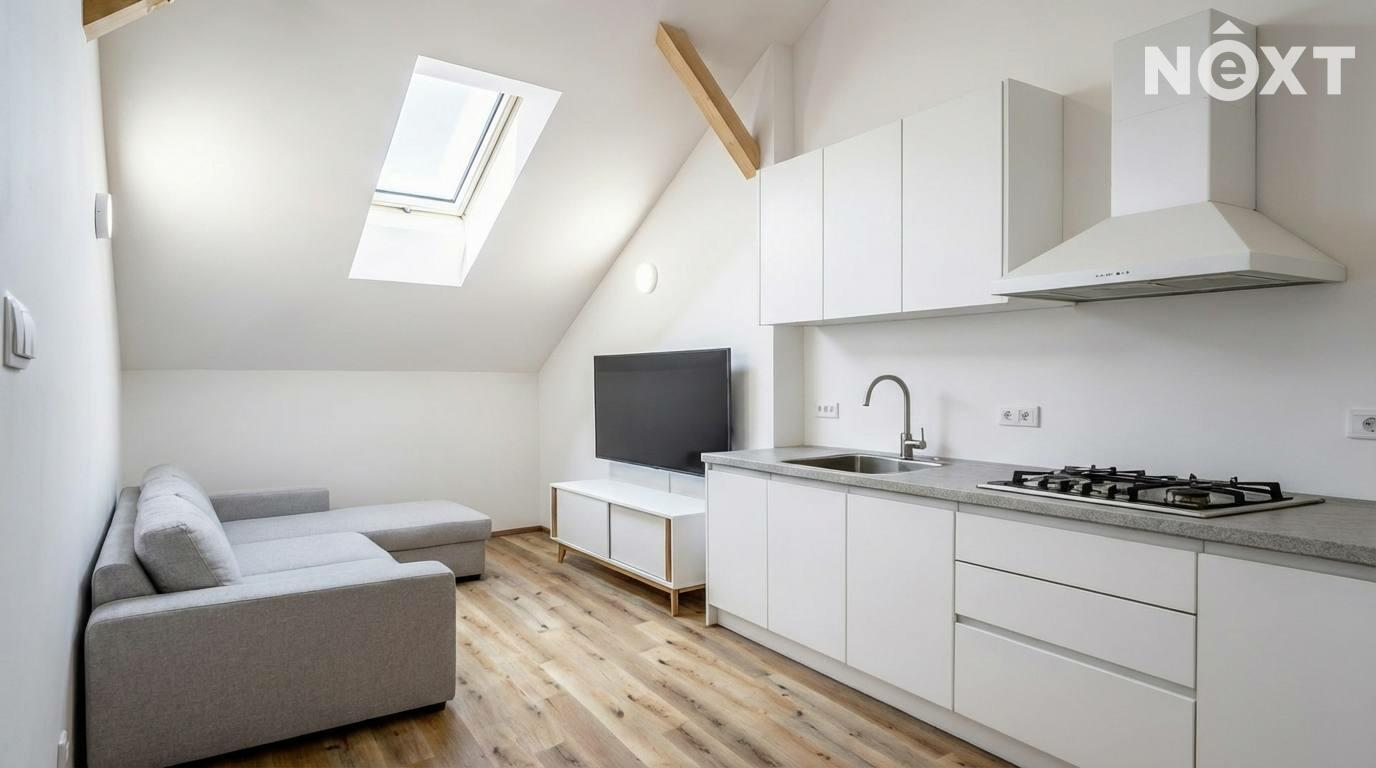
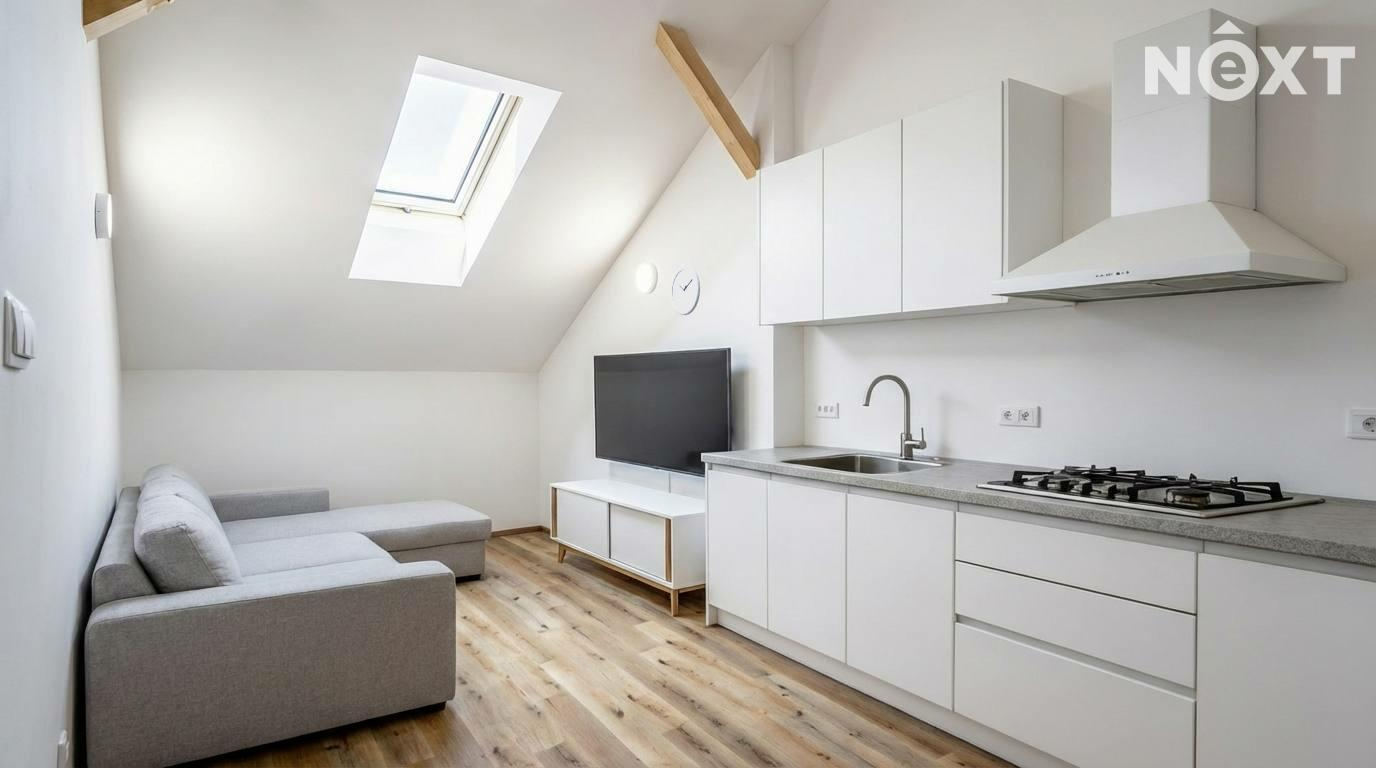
+ wall clock [670,264,701,316]
